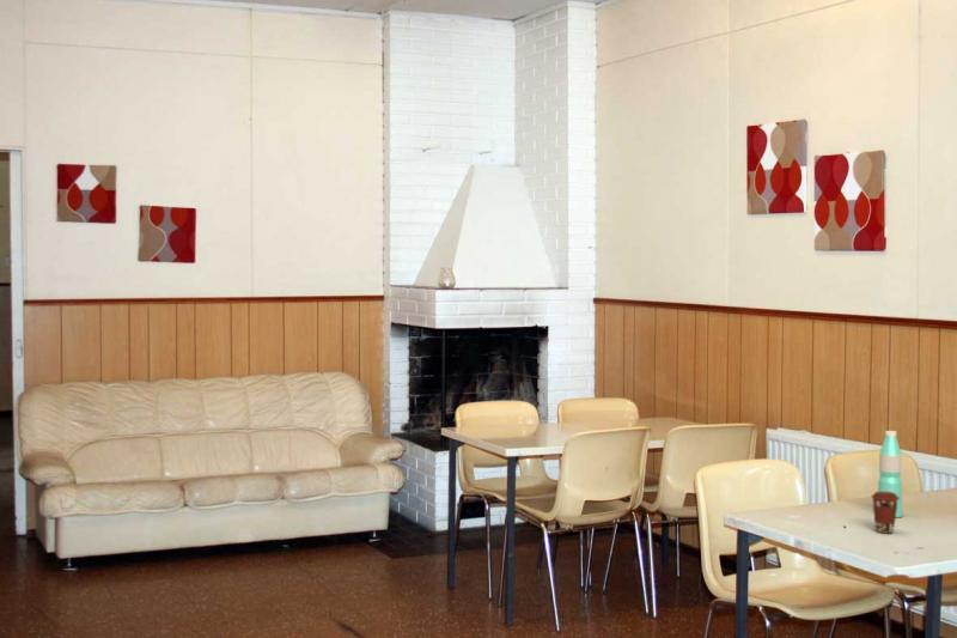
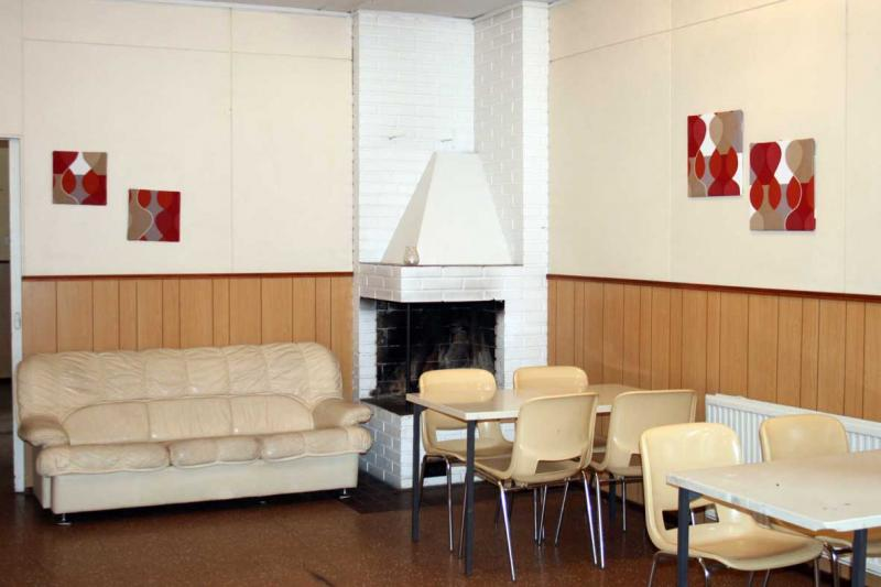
- coffee cup [870,491,900,534]
- water bottle [877,430,904,518]
